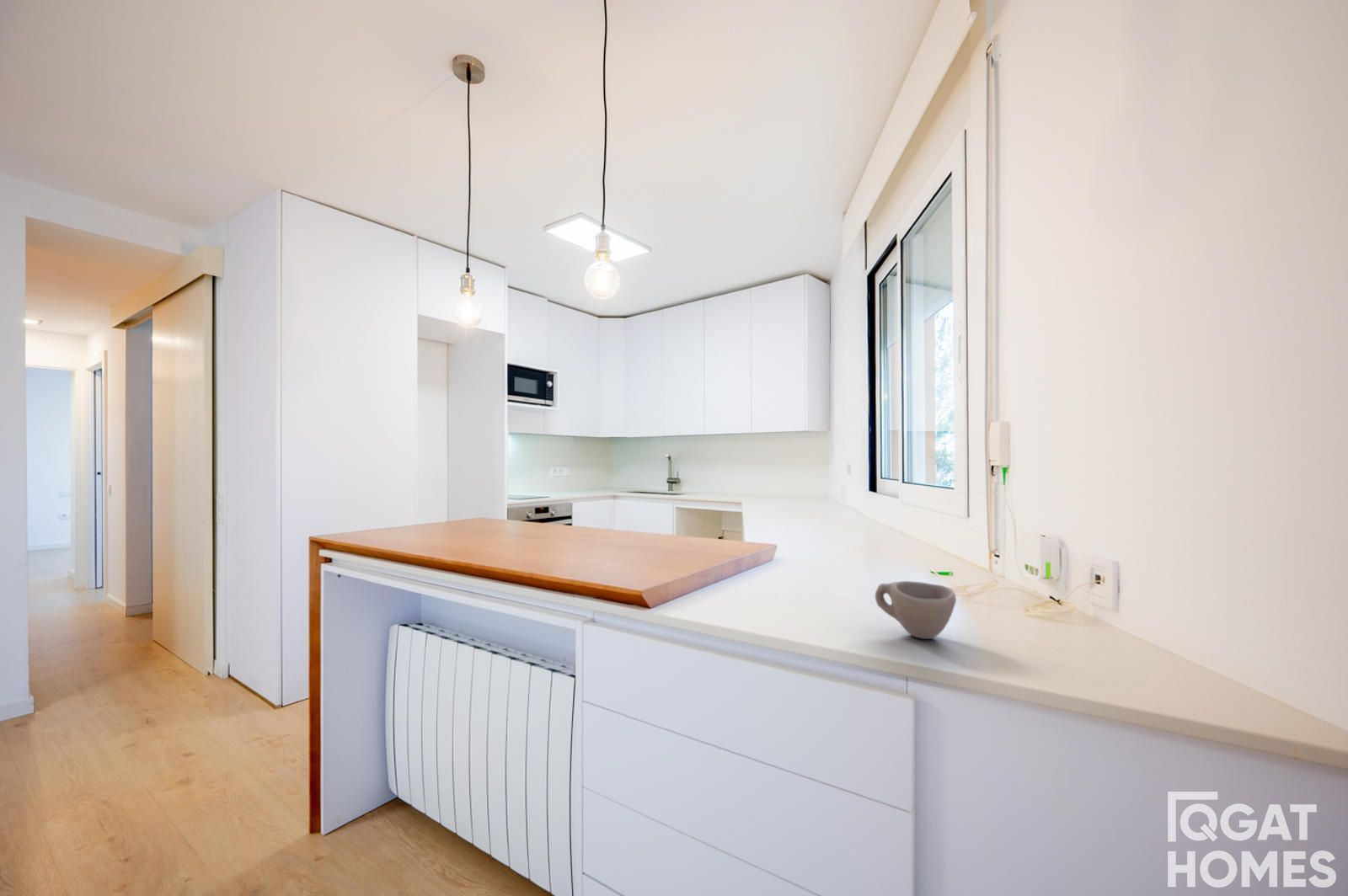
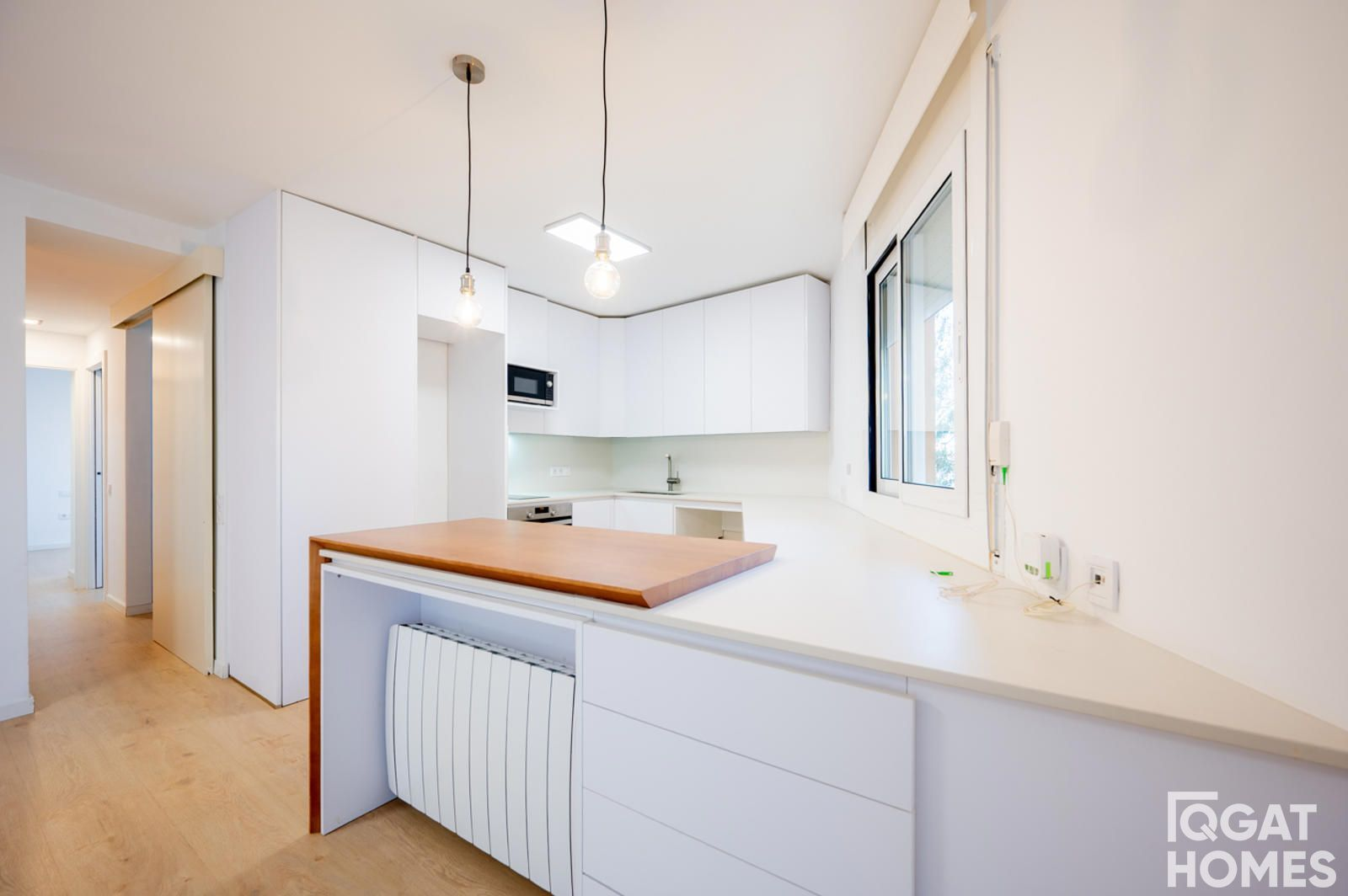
- cup [875,580,957,640]
